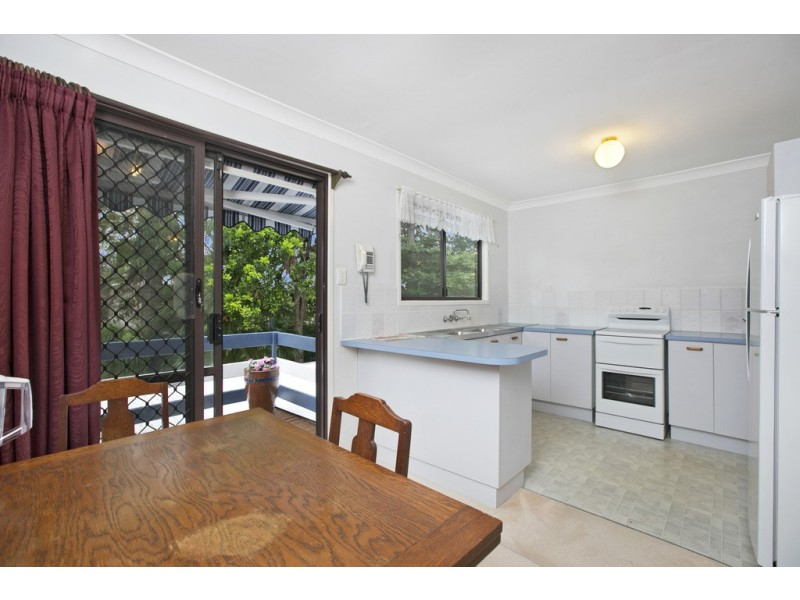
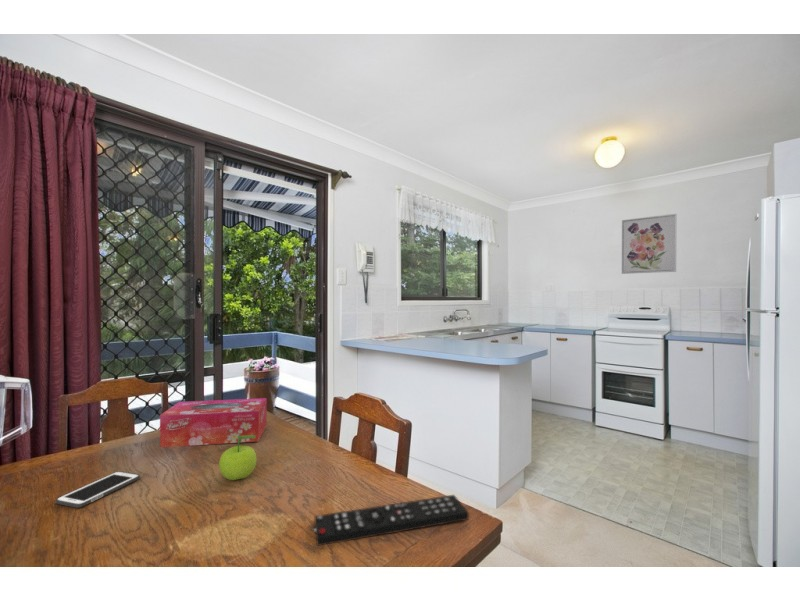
+ fruit [218,435,258,481]
+ cell phone [55,470,141,509]
+ tissue box [159,397,268,448]
+ remote control [313,494,470,547]
+ wall art [621,213,677,275]
